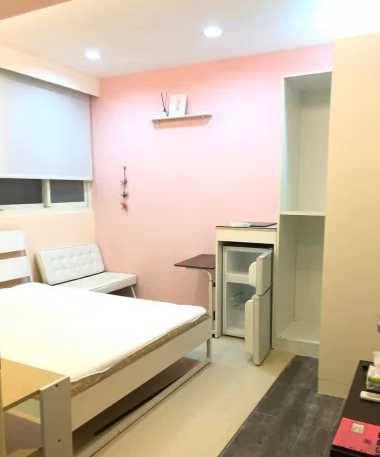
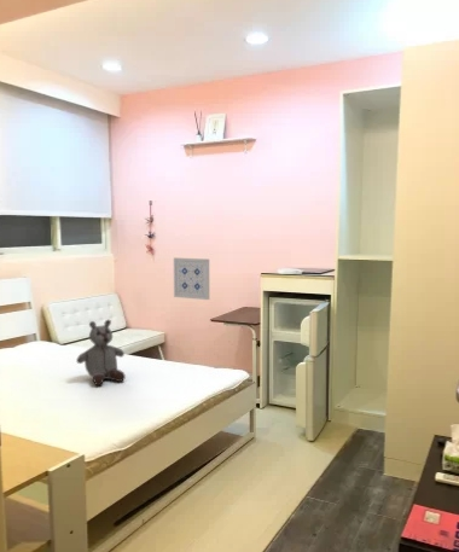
+ wall art [173,256,210,301]
+ stuffed bear [75,319,127,387]
